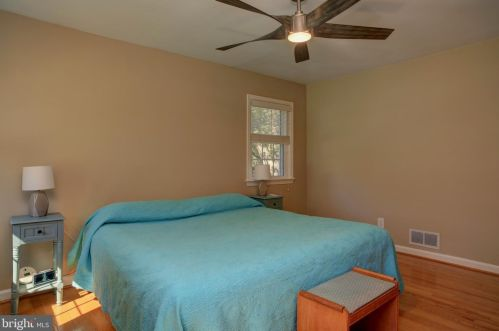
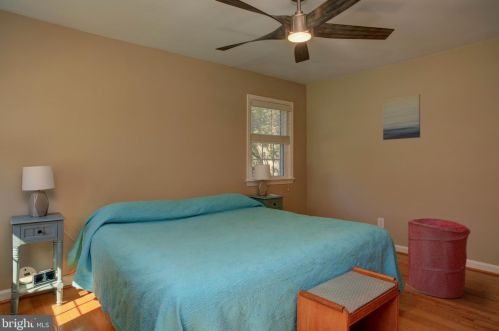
+ laundry hamper [405,218,471,299]
+ wall art [382,93,421,141]
